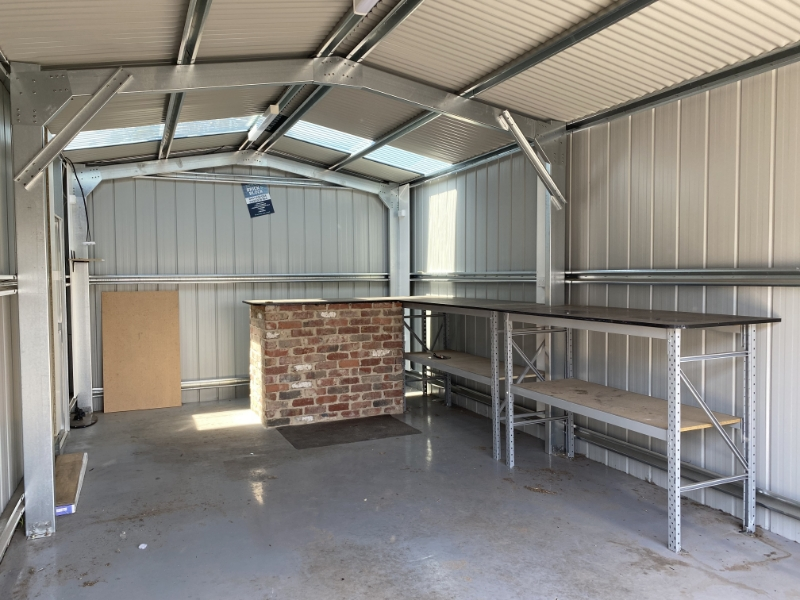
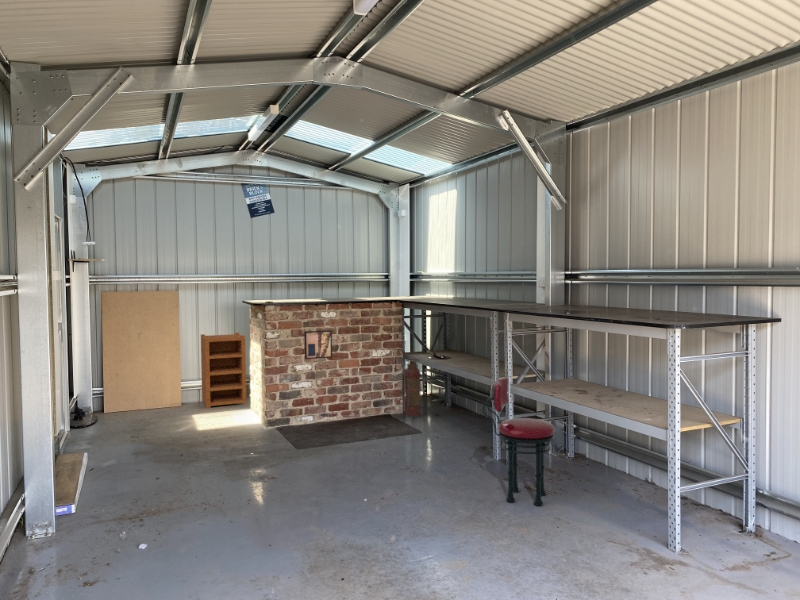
+ stool [482,377,556,507]
+ cupboard [200,332,247,409]
+ wall art [303,329,333,360]
+ fire extinguisher [401,358,422,417]
